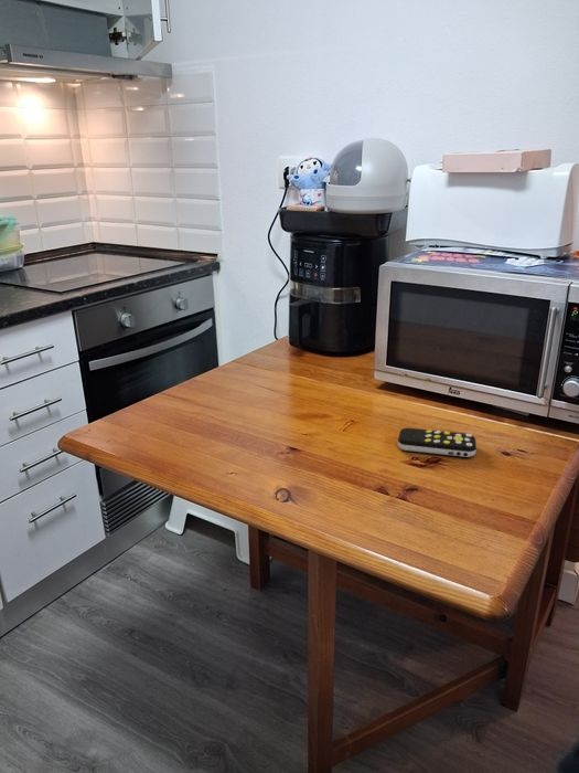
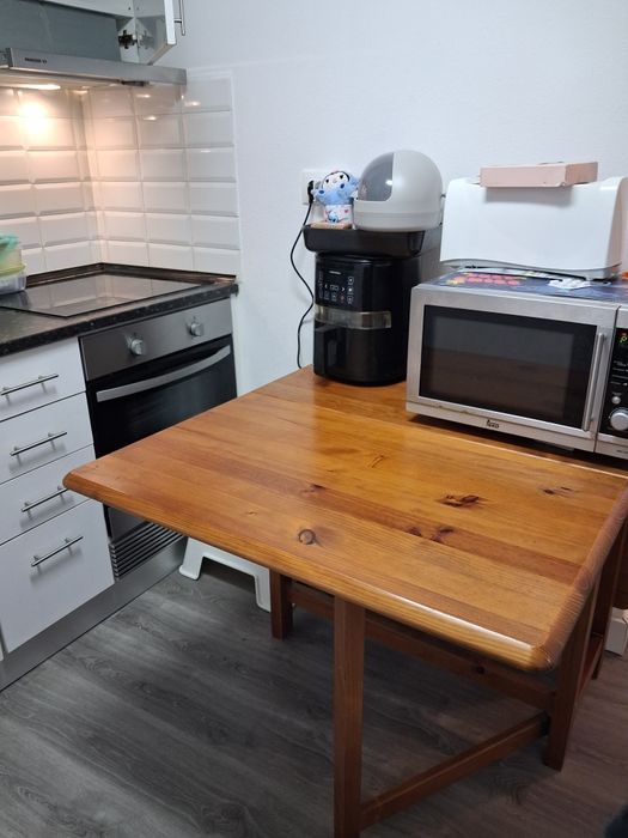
- remote control [397,427,478,458]
